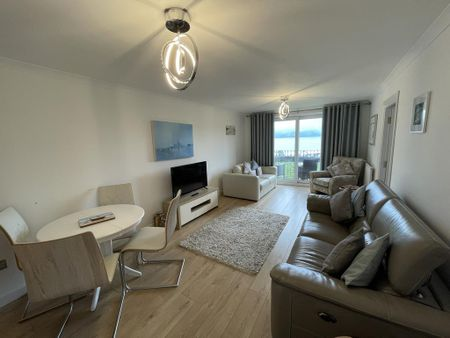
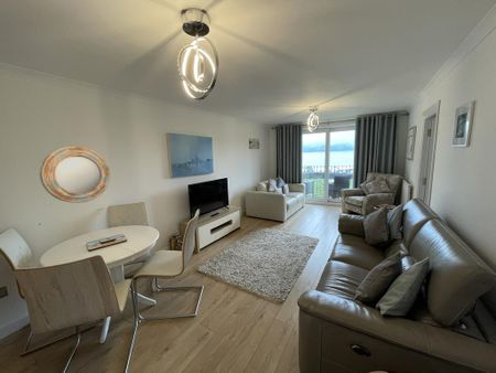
+ home mirror [39,146,111,204]
